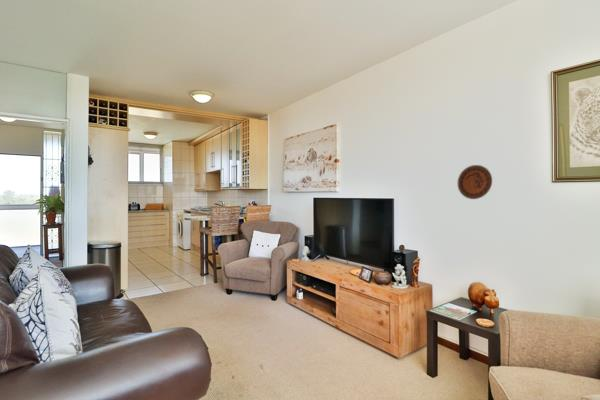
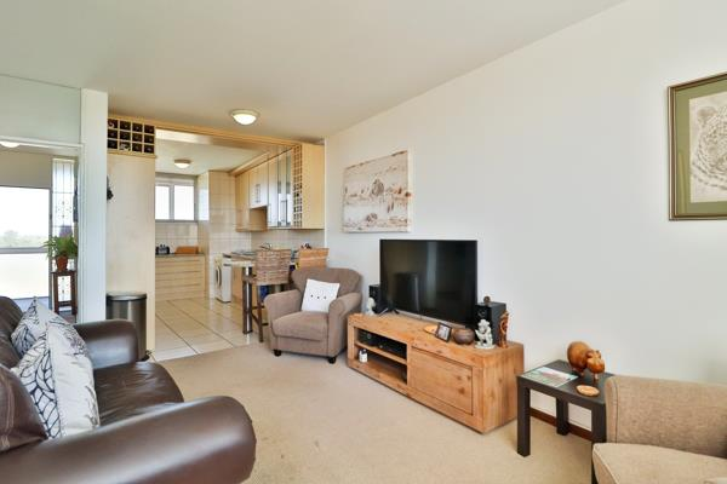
- decorative plate [457,164,493,200]
